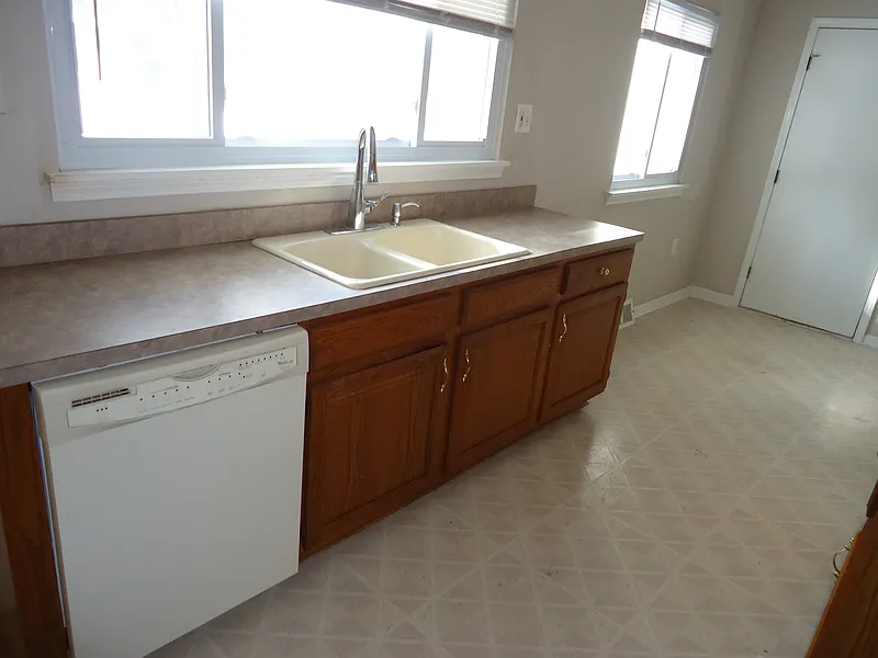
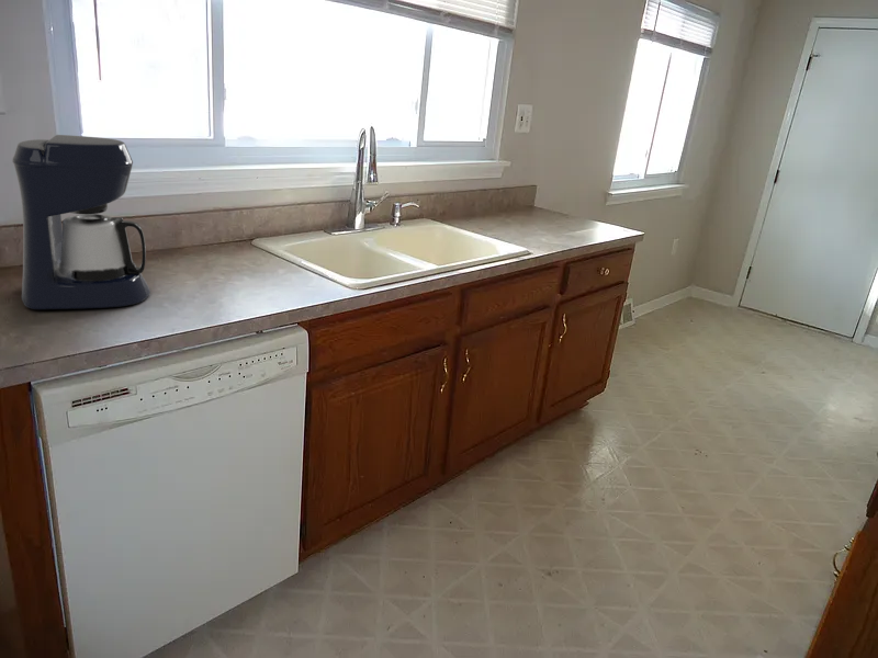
+ coffee maker [11,134,151,310]
